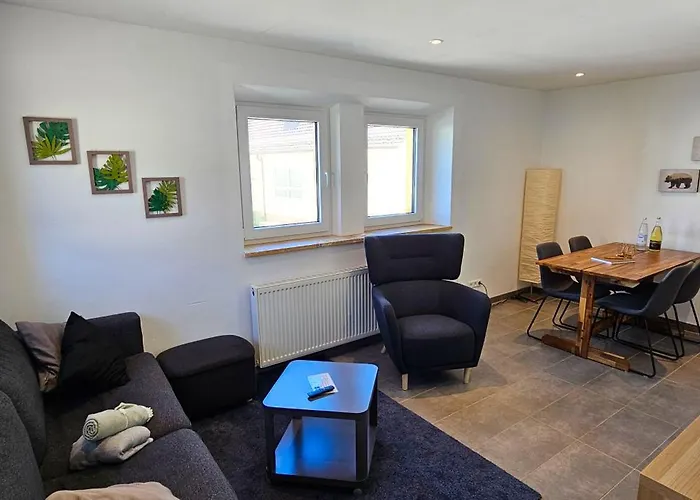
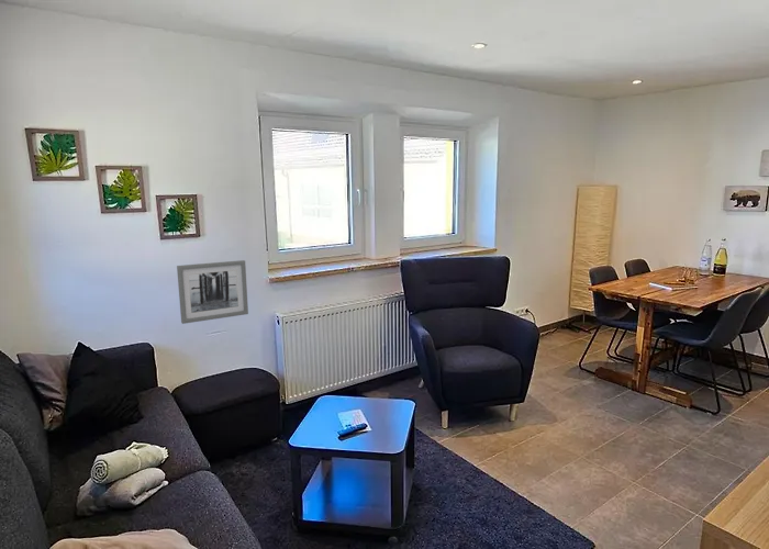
+ wall art [176,259,249,325]
